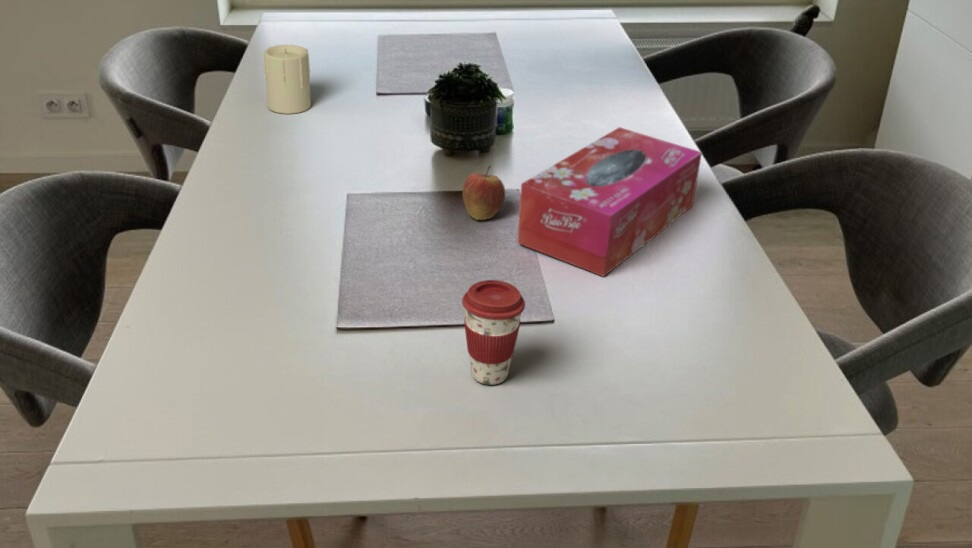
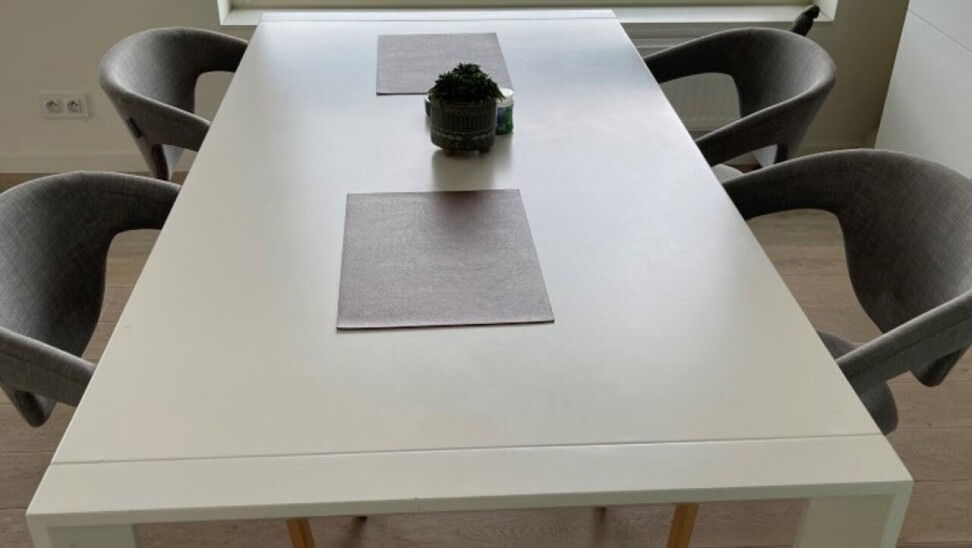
- tissue box [516,126,703,278]
- fruit [461,164,506,221]
- coffee cup [461,279,526,386]
- candle [262,44,312,115]
